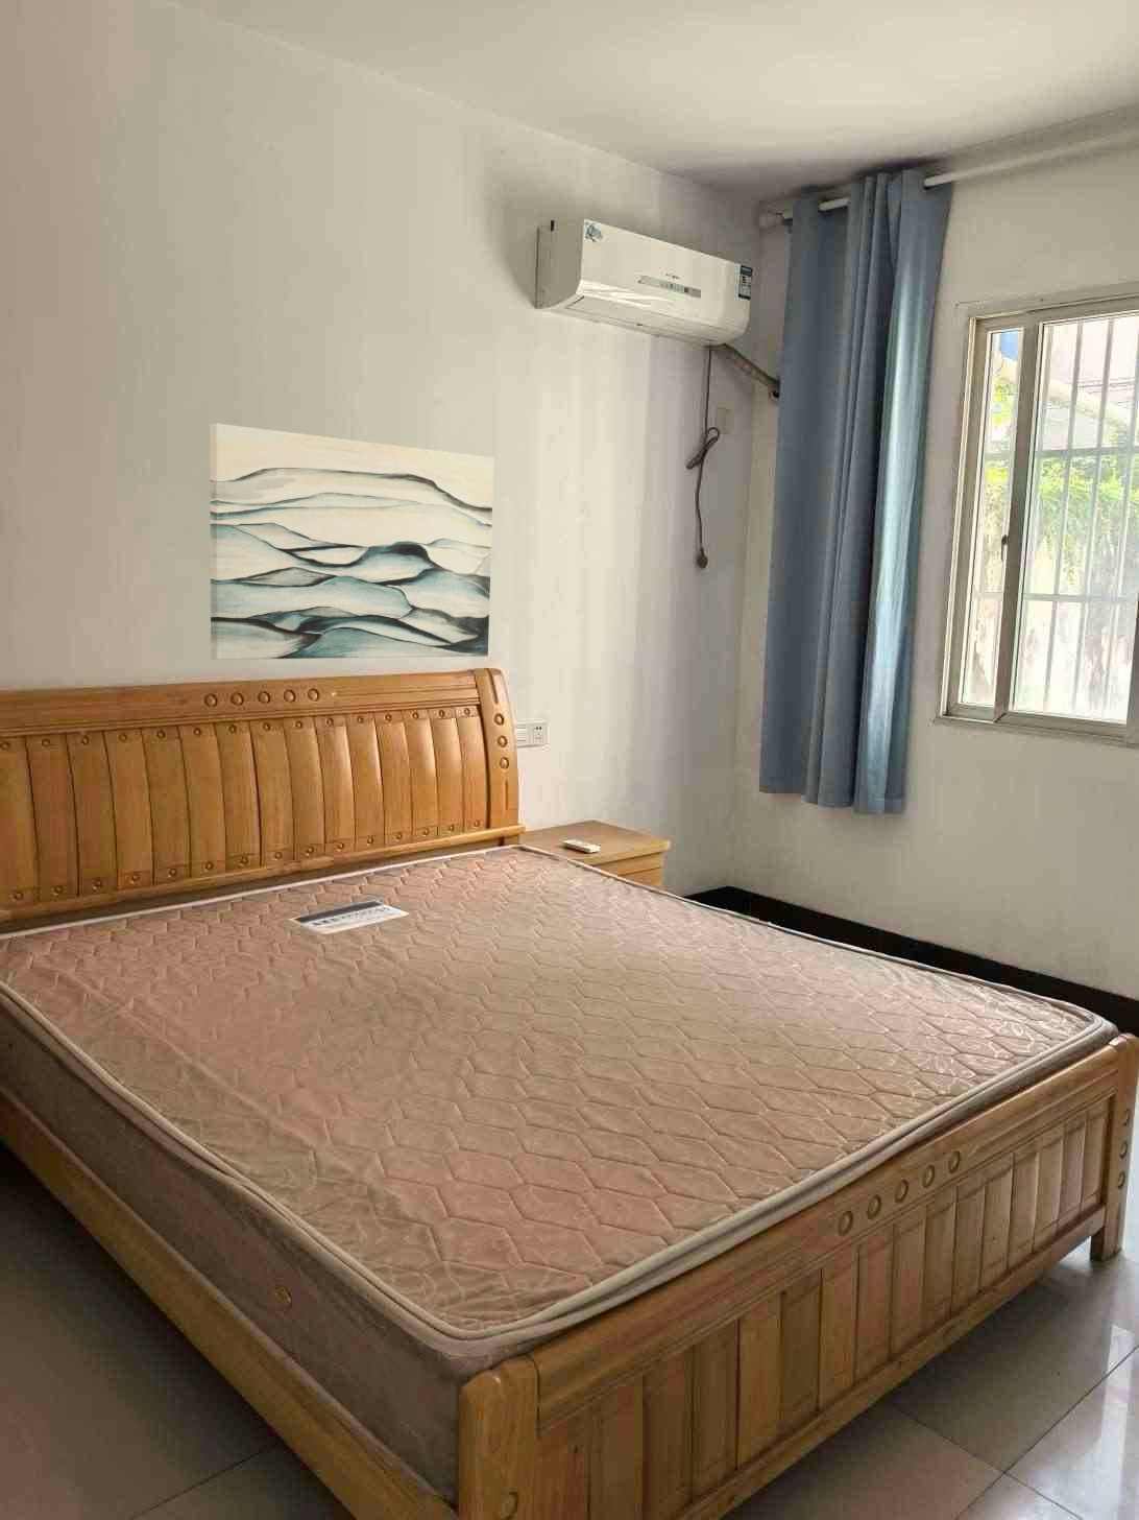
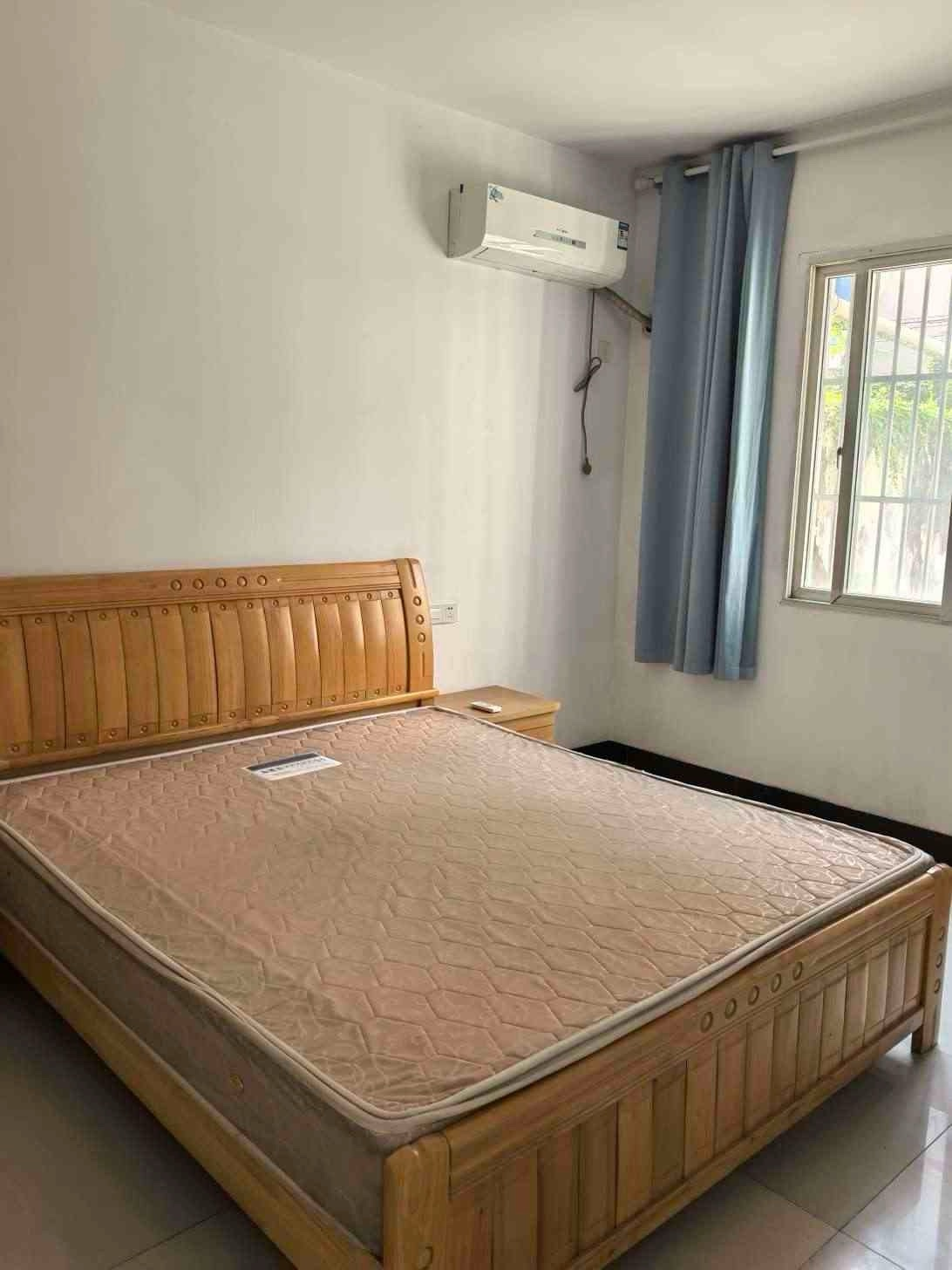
- wall art [208,422,494,661]
